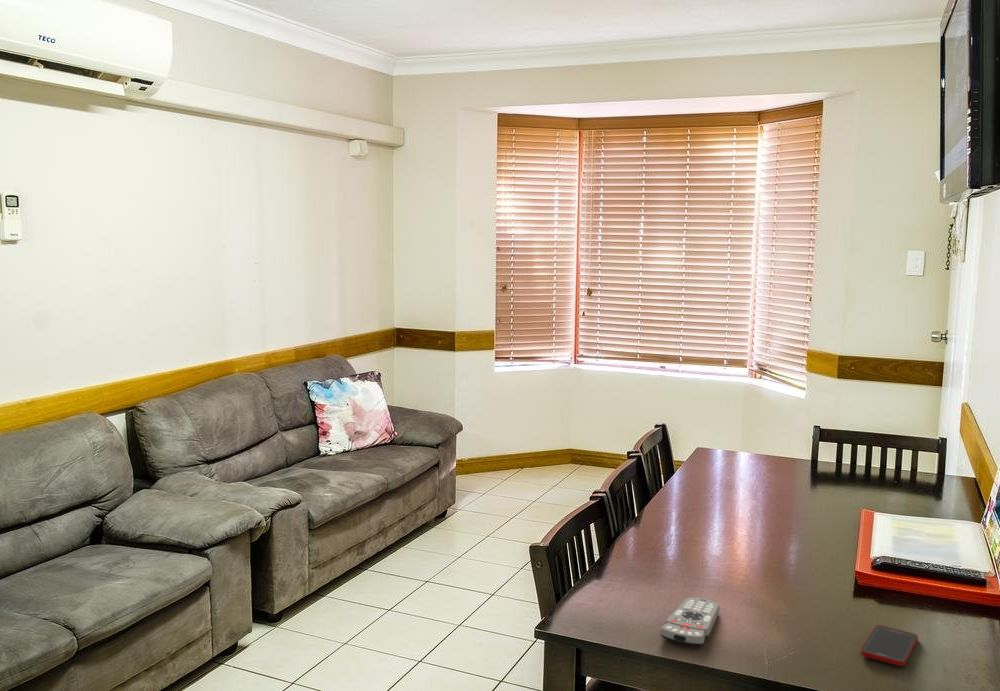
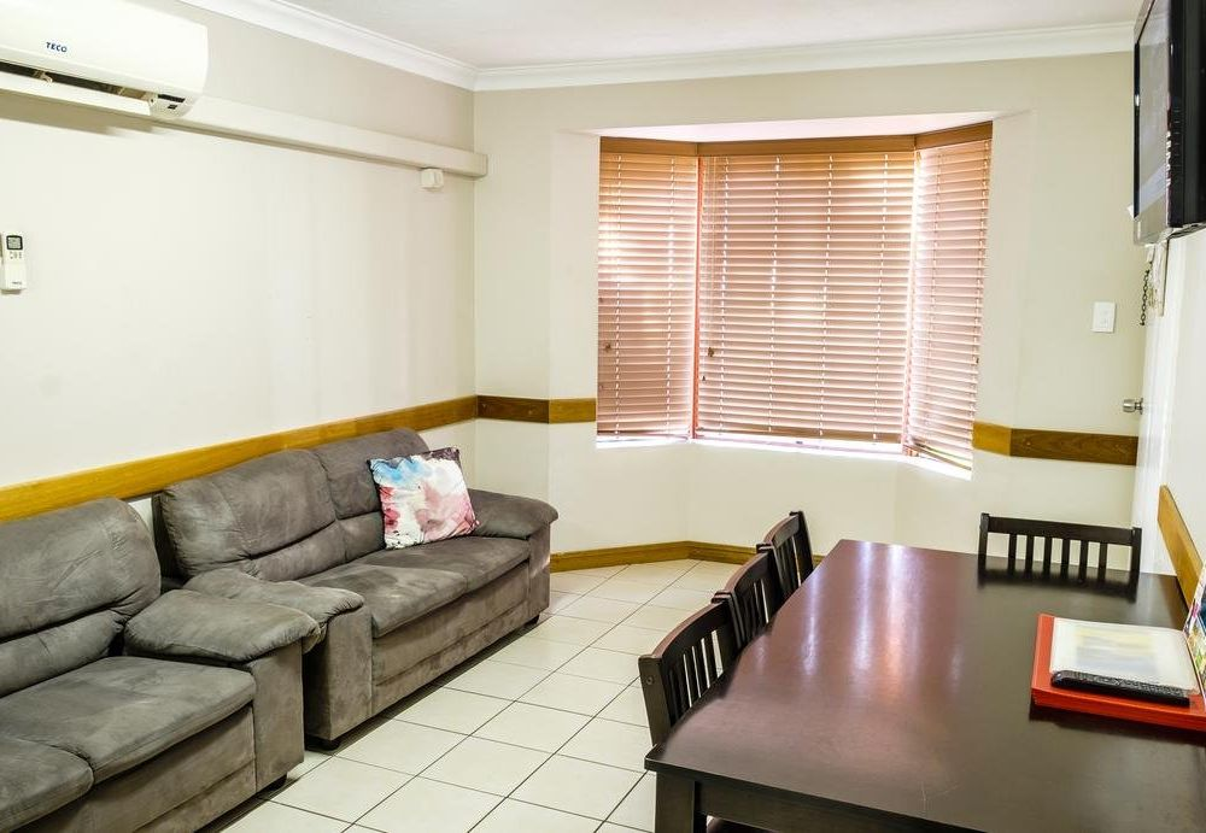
- remote control [659,597,721,647]
- cell phone [860,624,919,667]
